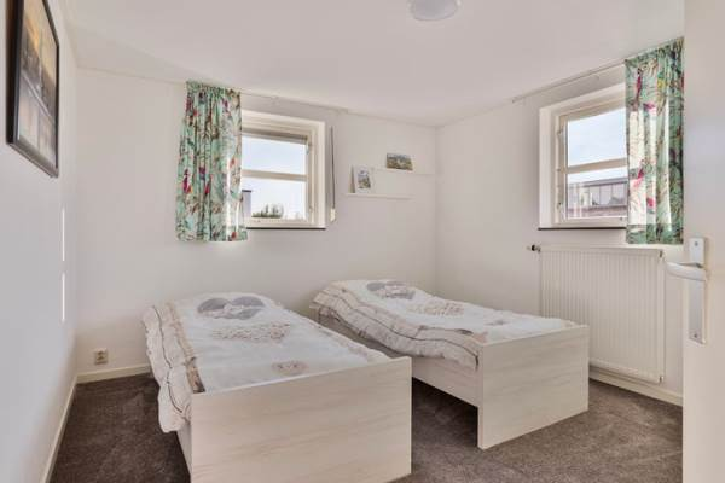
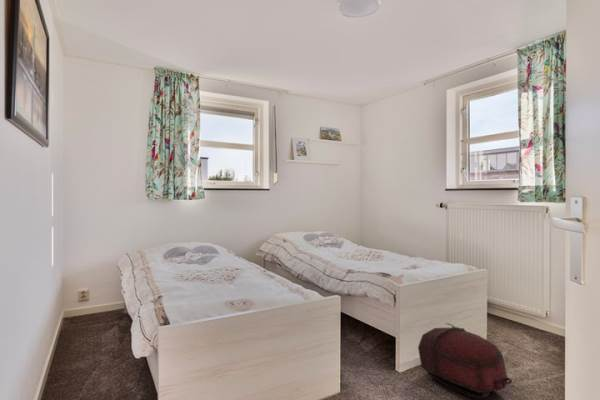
+ backpack [417,322,513,399]
